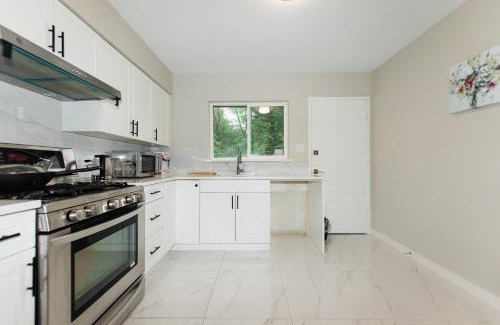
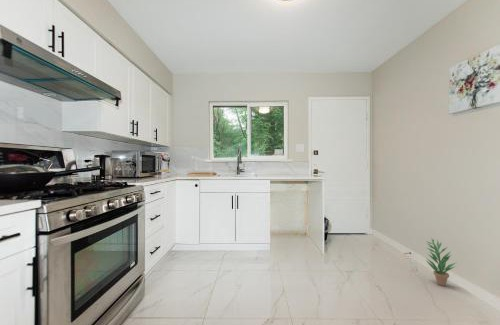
+ potted plant [425,238,458,287]
